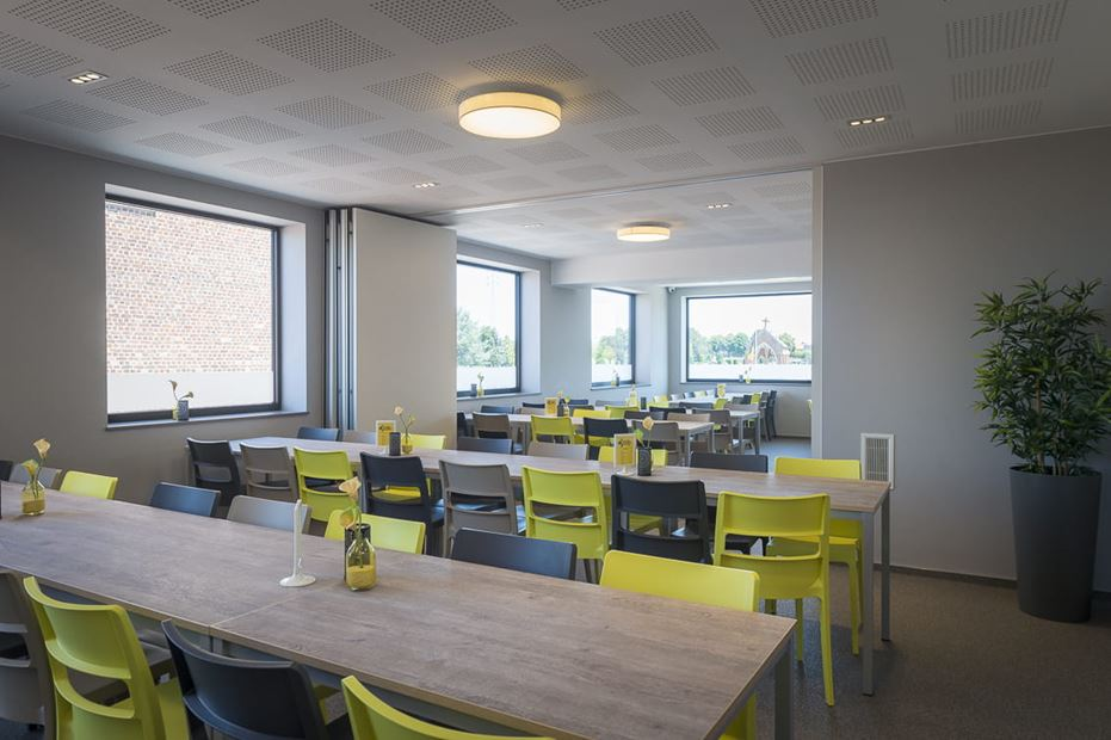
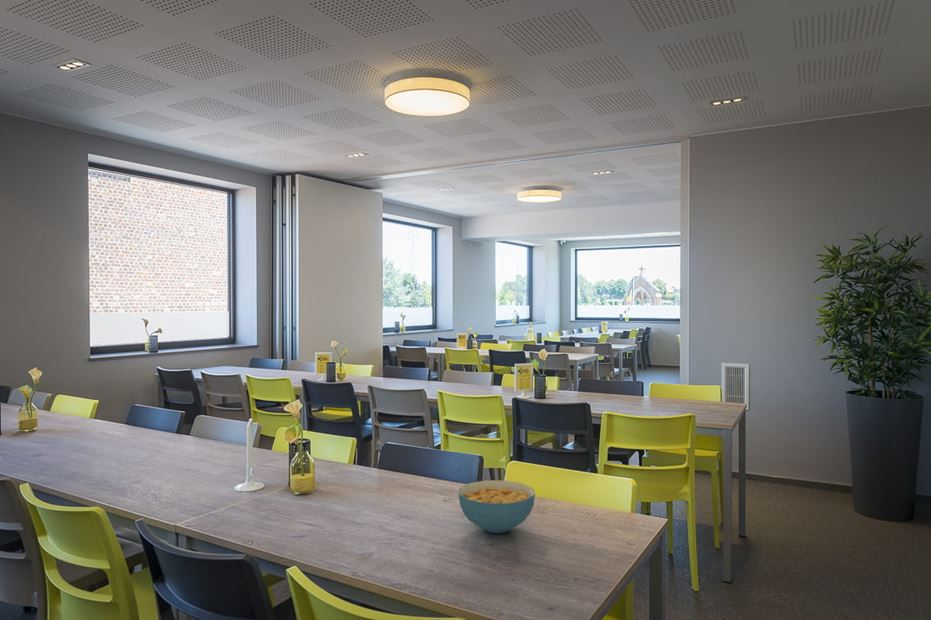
+ cereal bowl [458,479,536,534]
